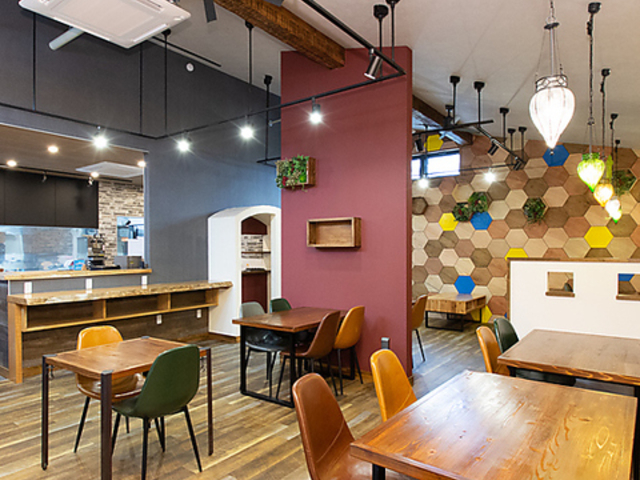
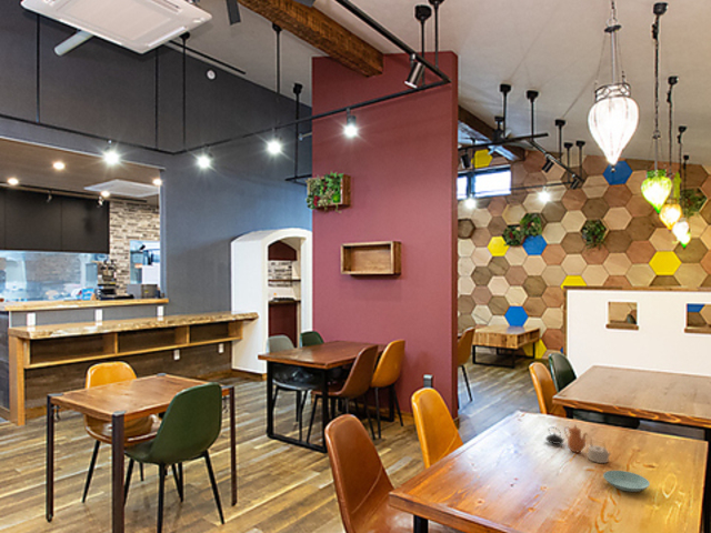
+ teapot [544,424,612,464]
+ saucer [602,470,651,493]
